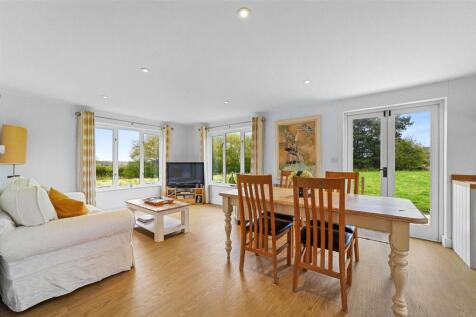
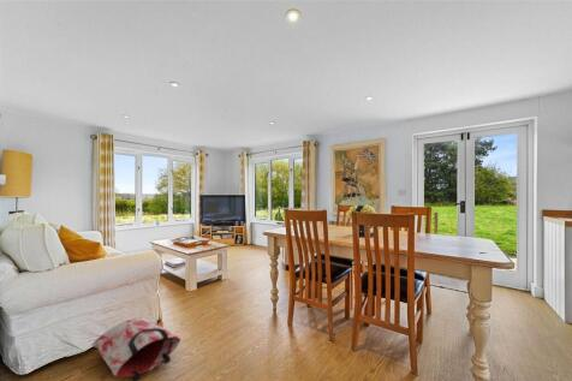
+ bag [91,316,181,381]
